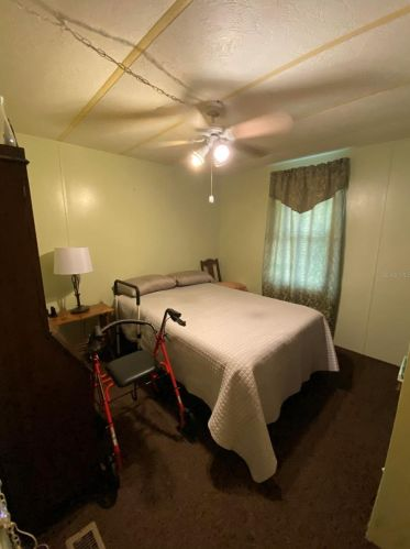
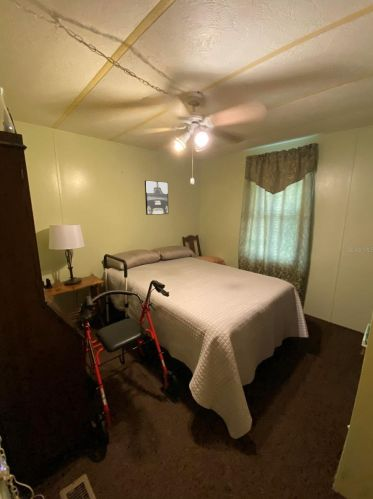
+ wall art [144,180,169,216]
